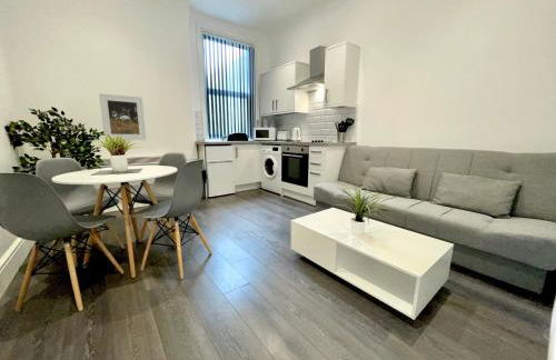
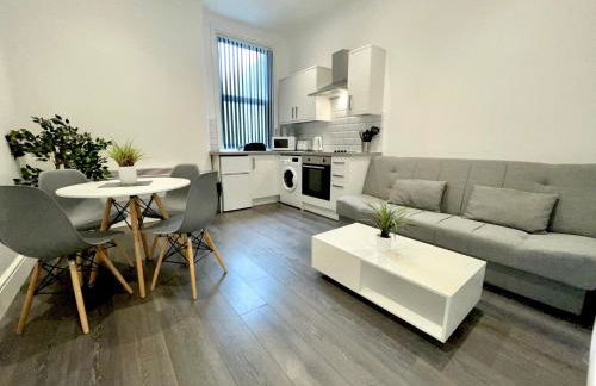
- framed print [98,92,148,141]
